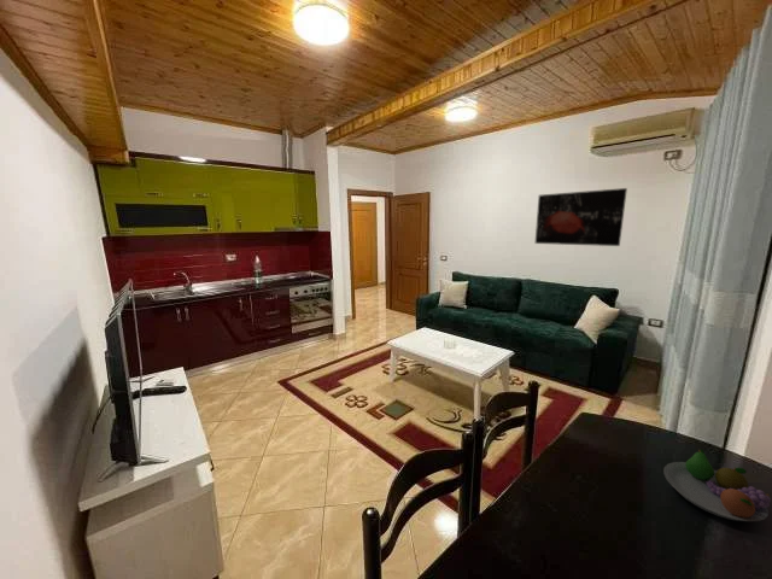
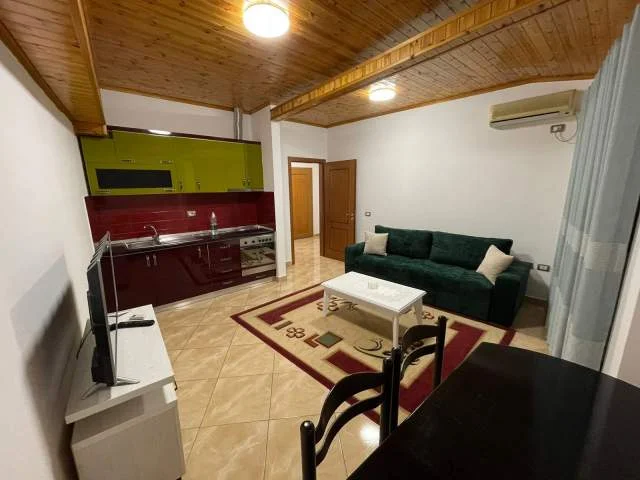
- fruit bowl [662,449,772,522]
- wall art [534,187,628,247]
